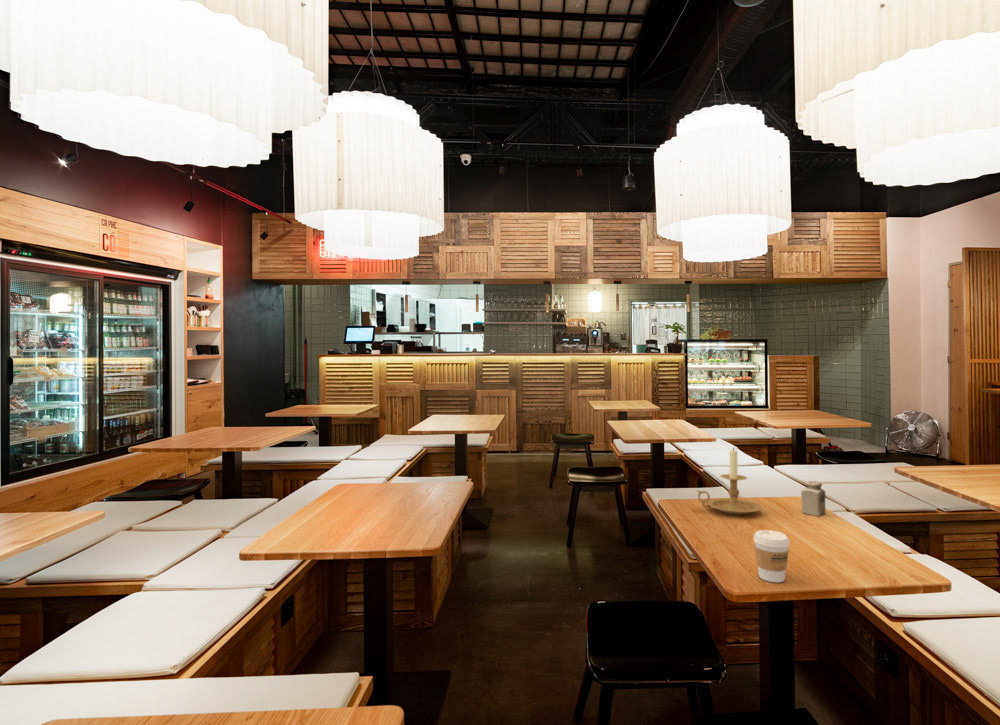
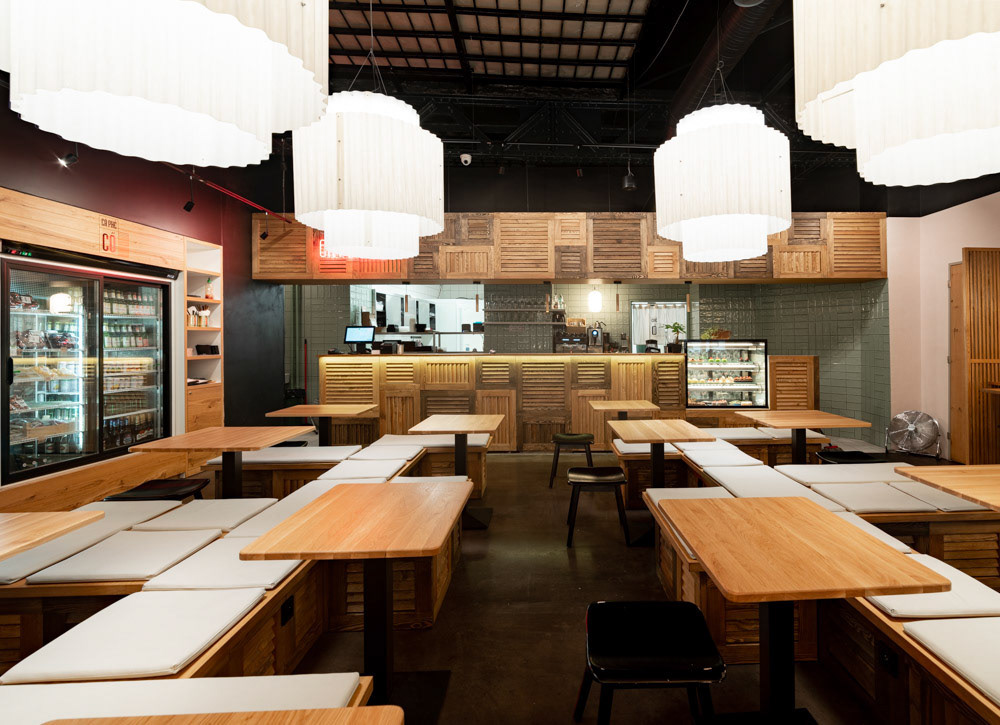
- candle holder [696,447,763,516]
- salt shaker [800,480,826,517]
- coffee cup [752,529,791,584]
